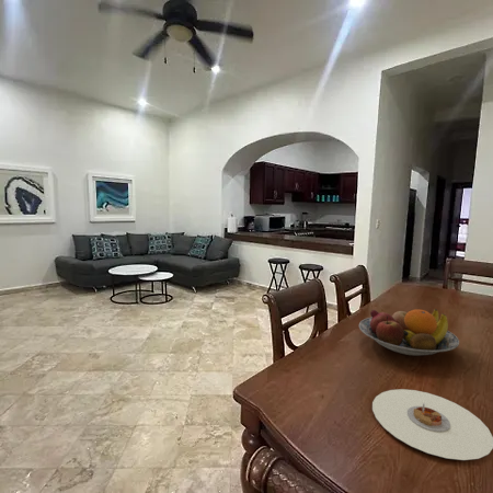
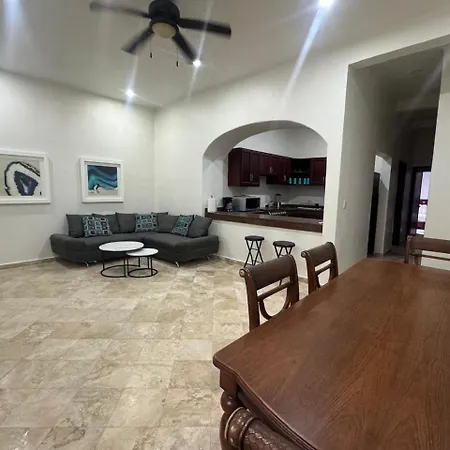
- fruit bowl [358,308,460,357]
- plate [371,388,493,461]
